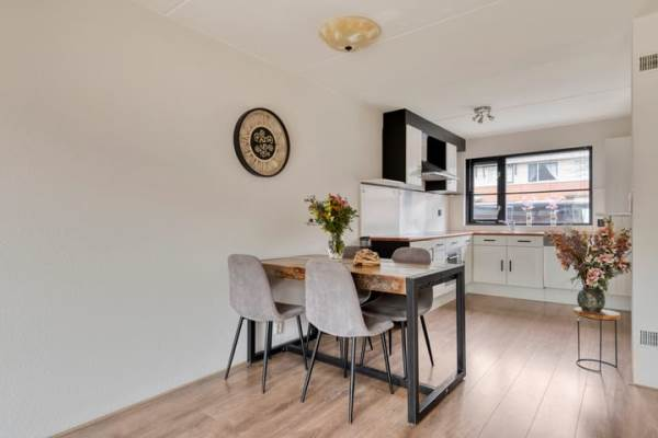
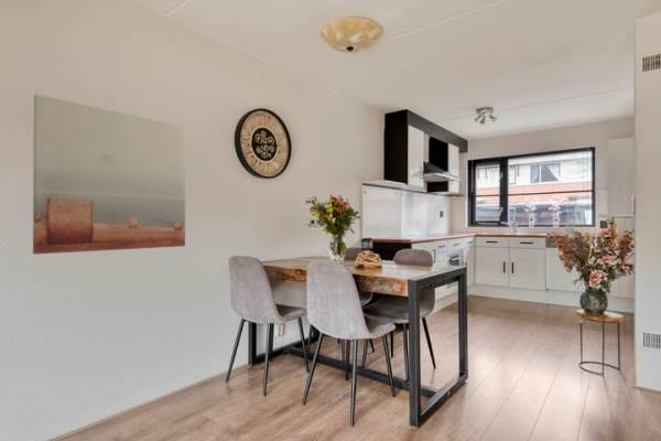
+ wall art [32,93,186,256]
